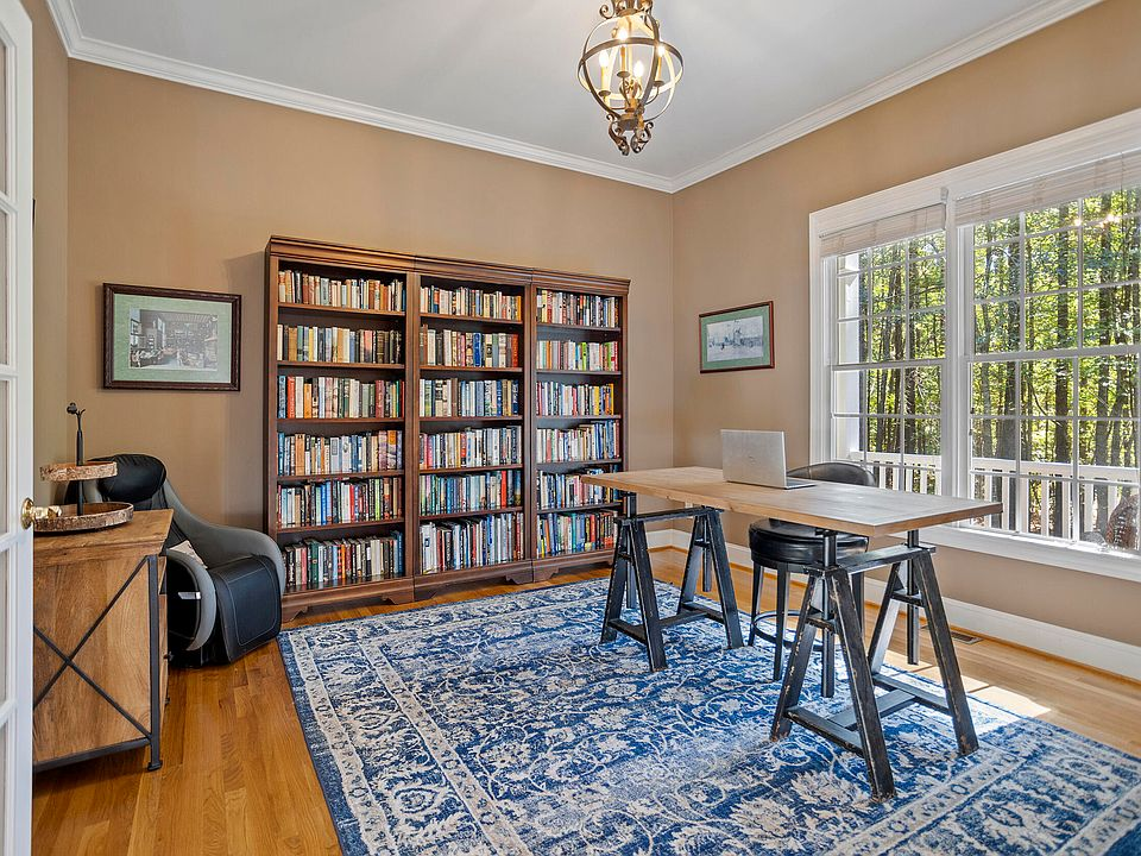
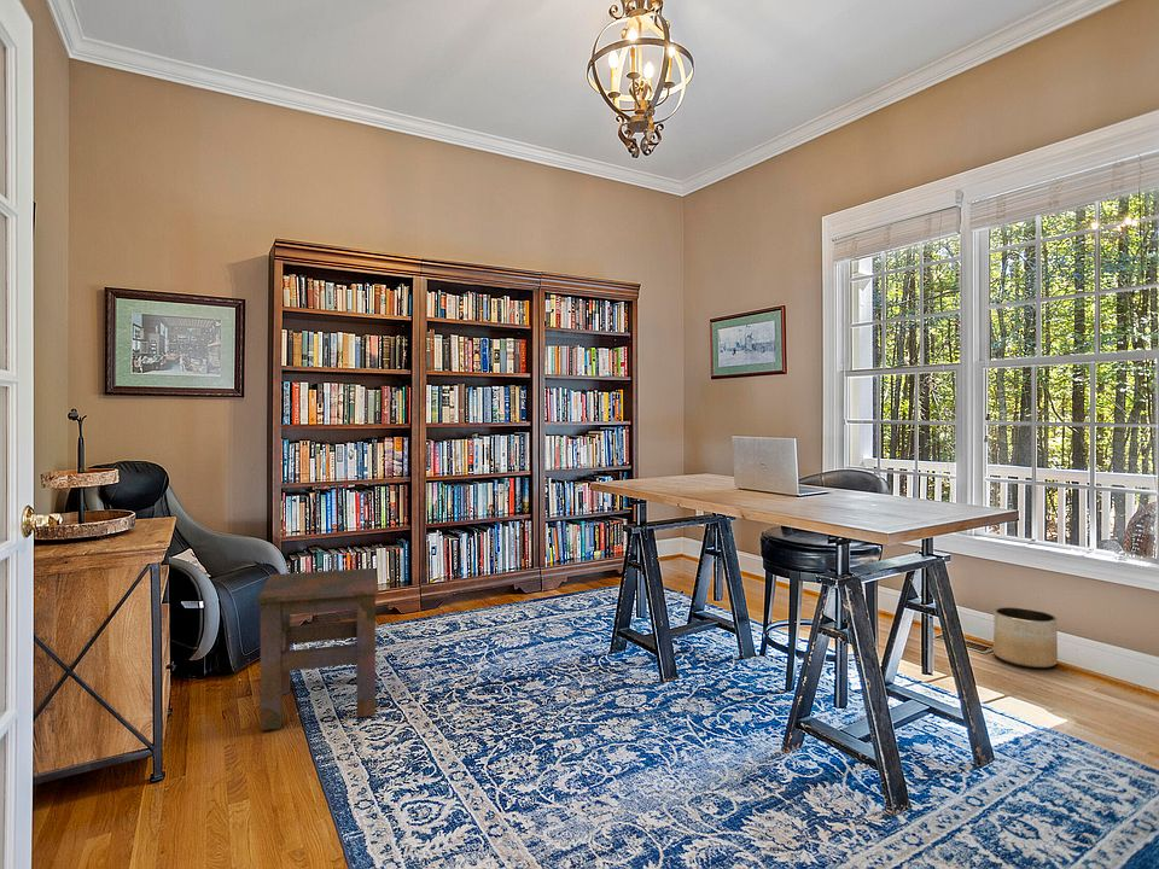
+ planter [992,606,1059,669]
+ side table [256,567,379,731]
